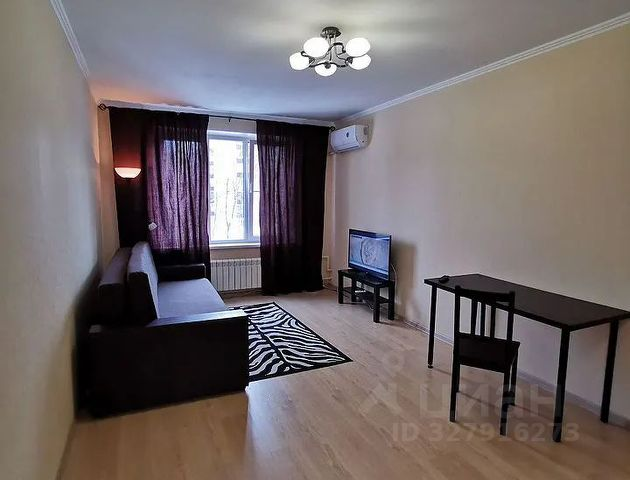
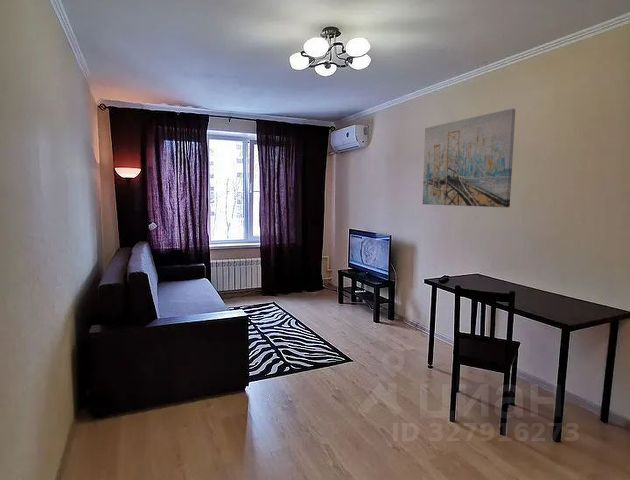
+ wall art [422,108,516,208]
